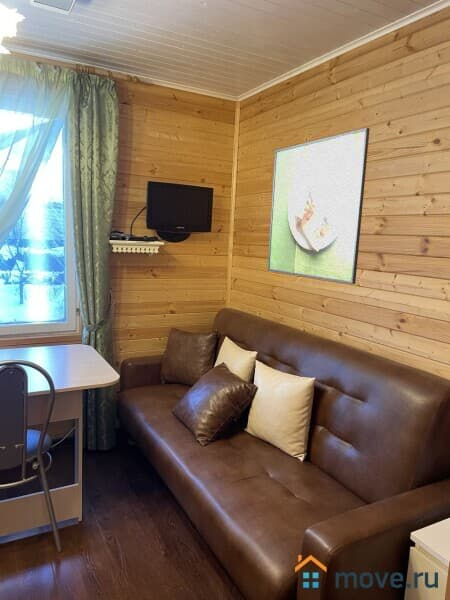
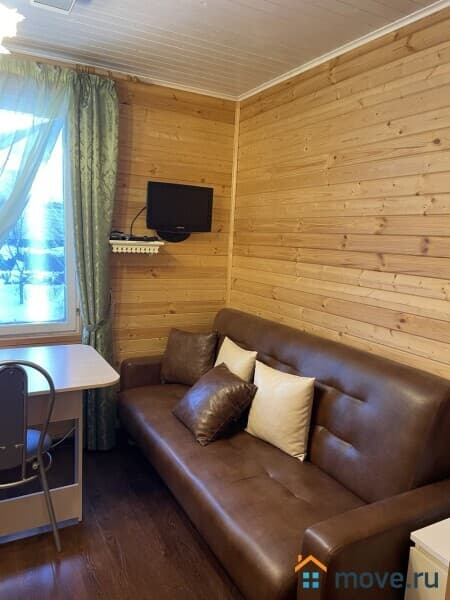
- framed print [267,127,371,285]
